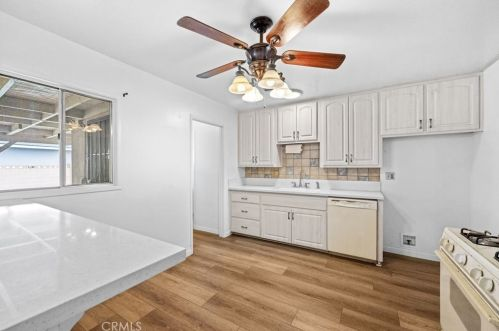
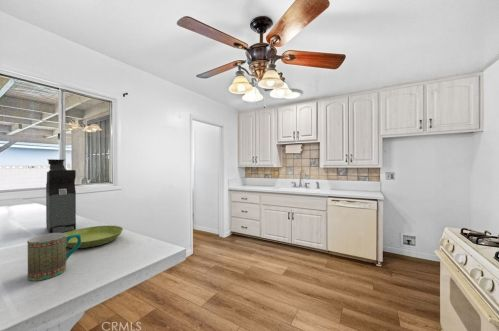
+ coffee maker [45,158,77,234]
+ mug [27,232,81,282]
+ saucer [65,225,124,249]
